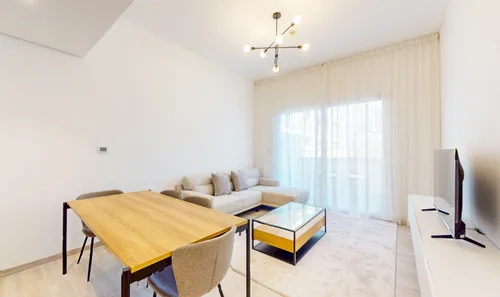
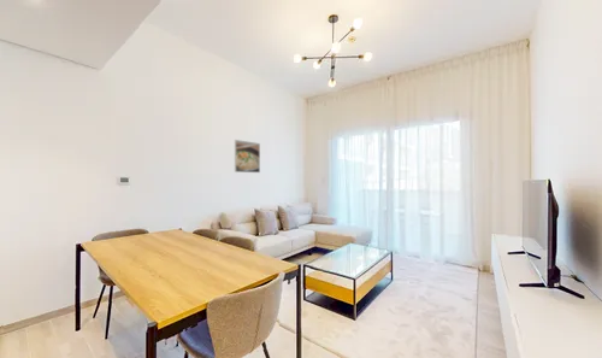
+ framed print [234,139,261,174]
